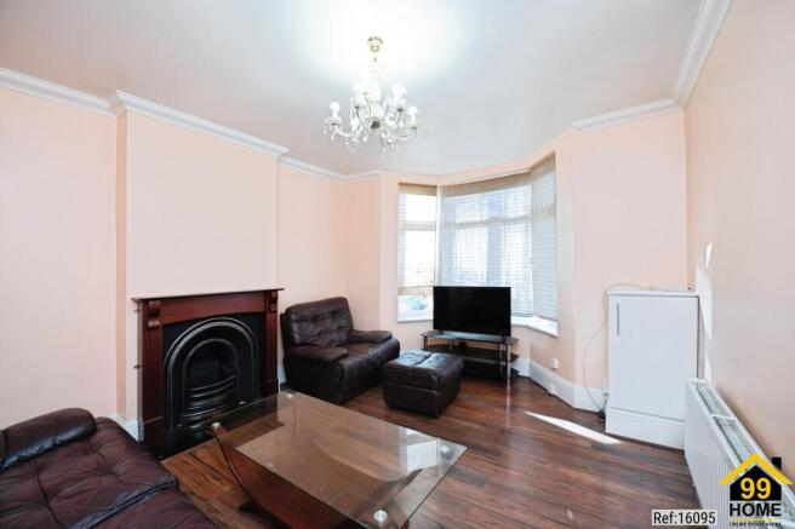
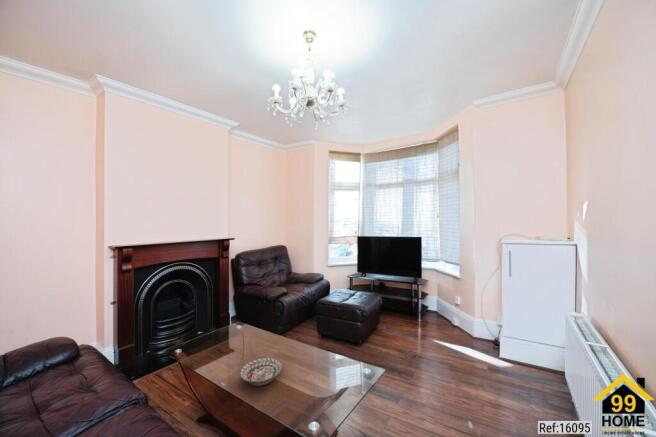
+ decorative bowl [239,357,283,387]
